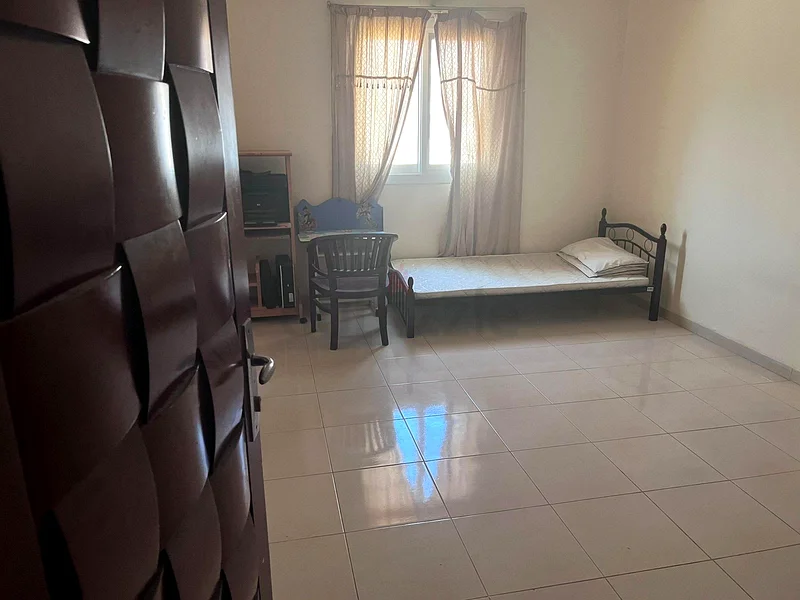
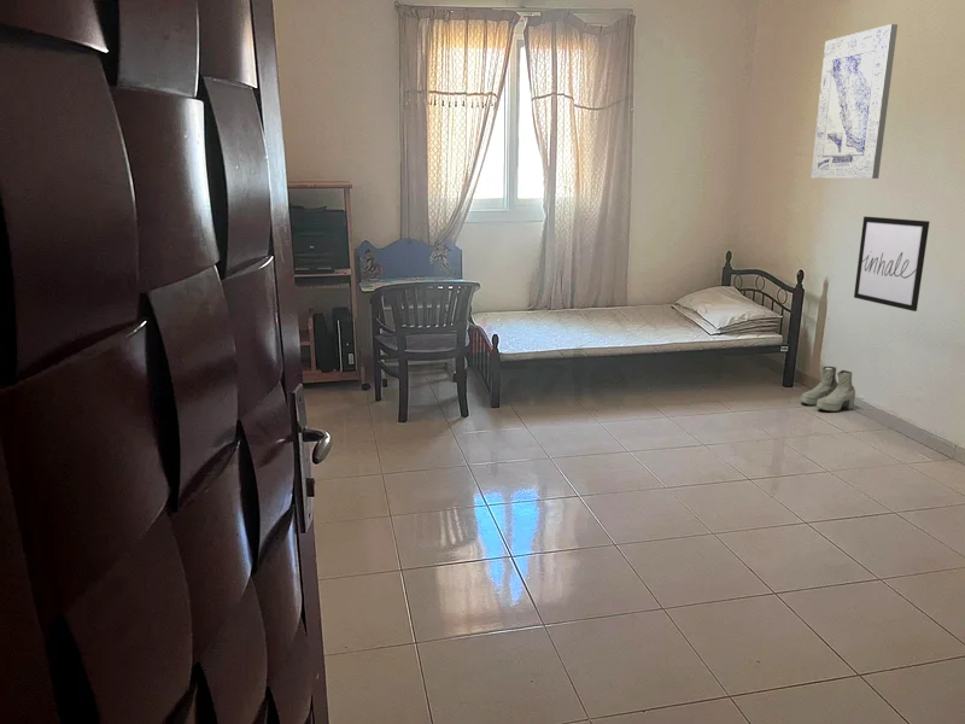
+ boots [800,366,856,413]
+ wall art [853,215,931,313]
+ wall art [809,23,899,180]
